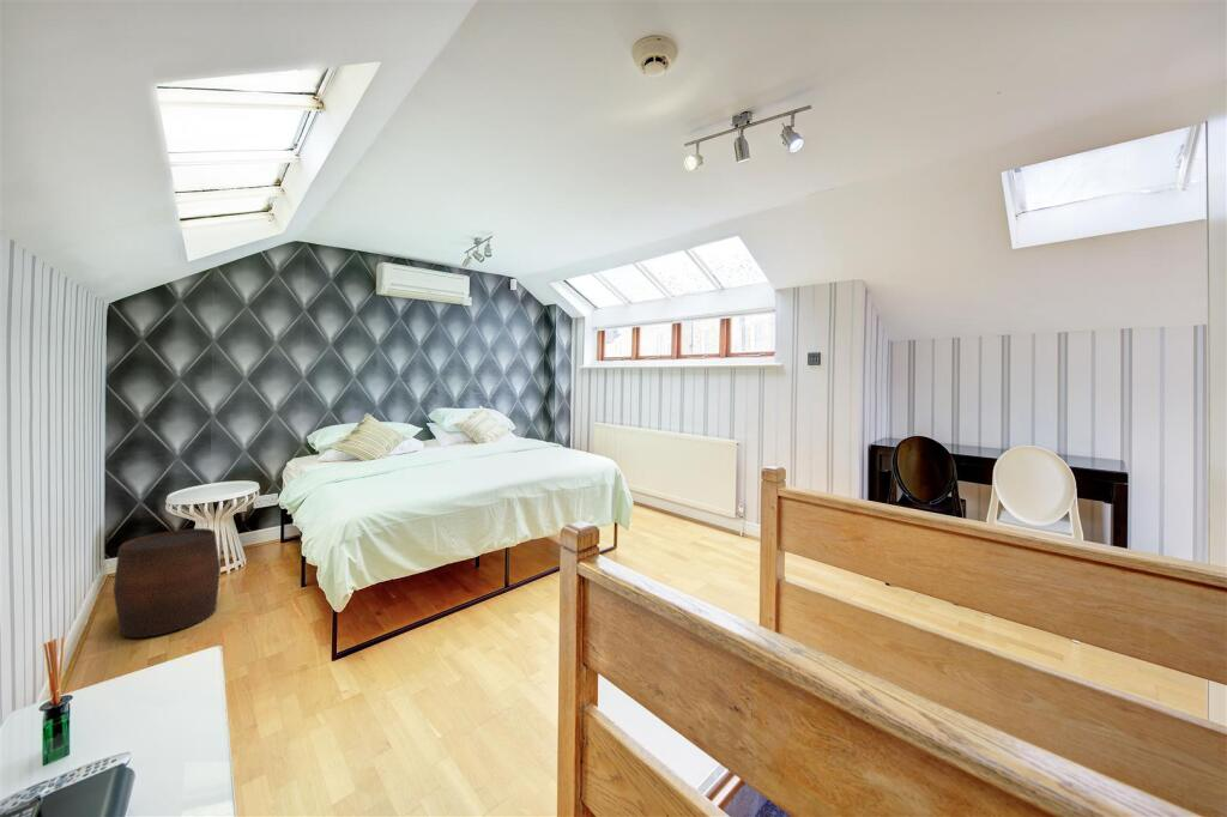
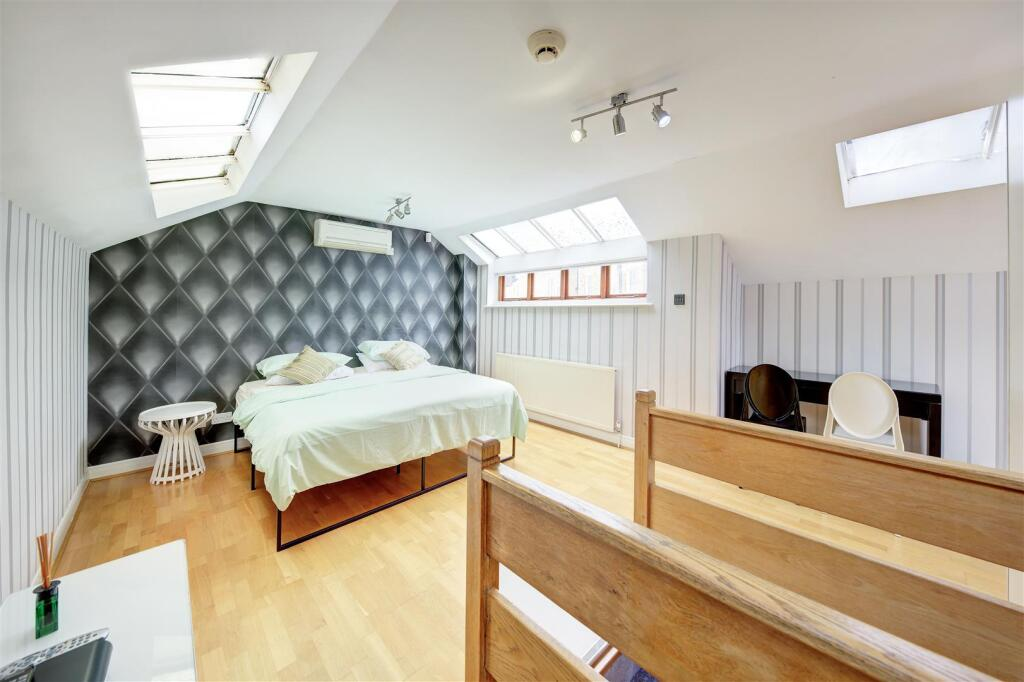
- stool [113,527,222,639]
